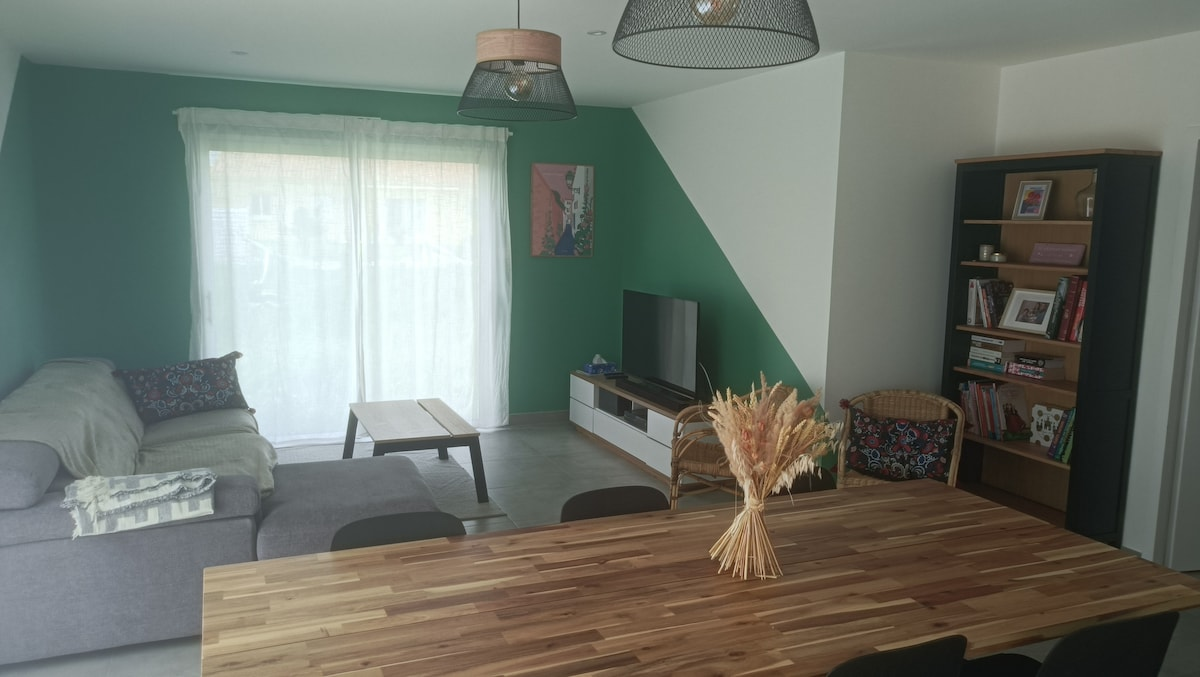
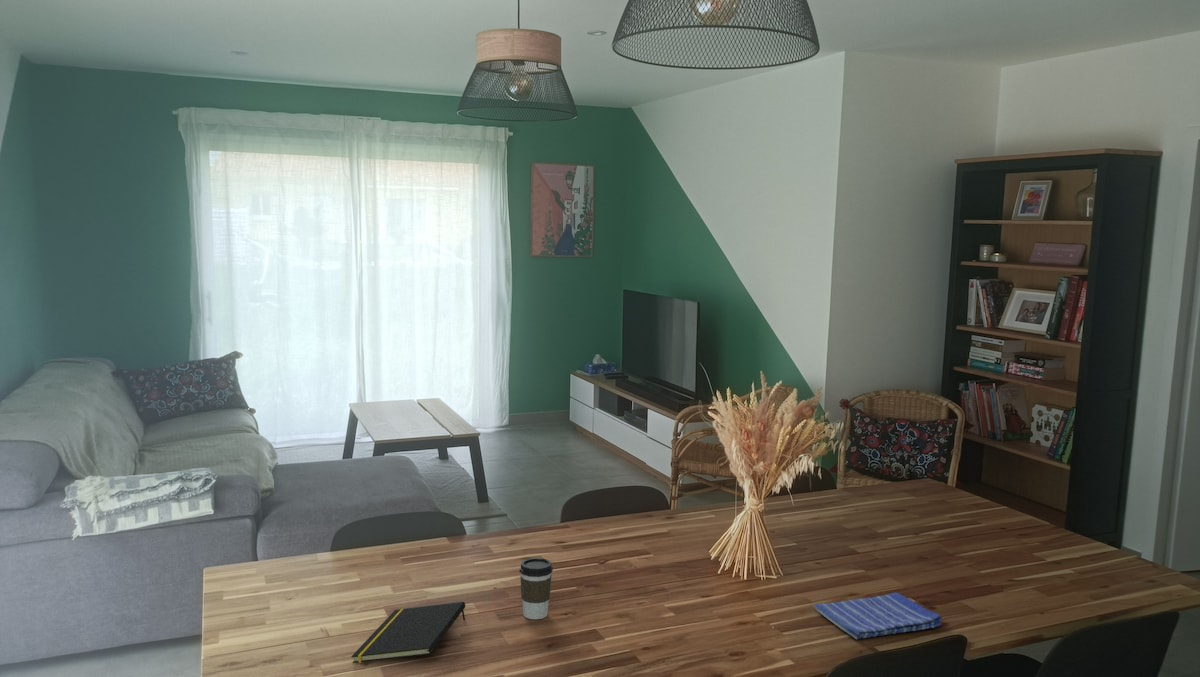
+ coffee cup [519,557,554,620]
+ dish towel [812,592,943,640]
+ notepad [351,601,466,664]
